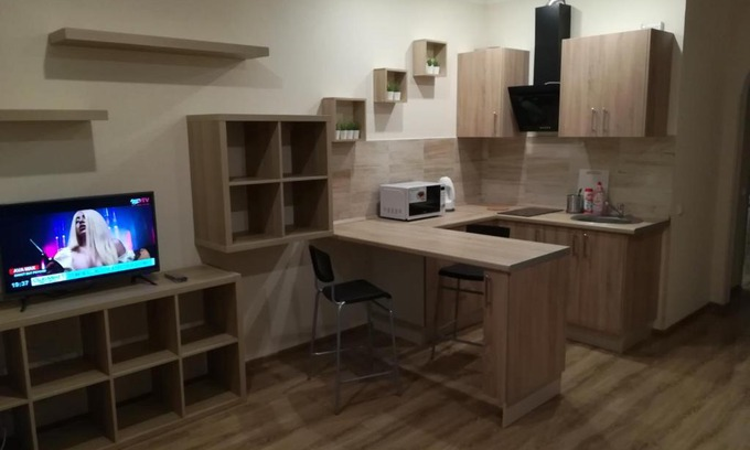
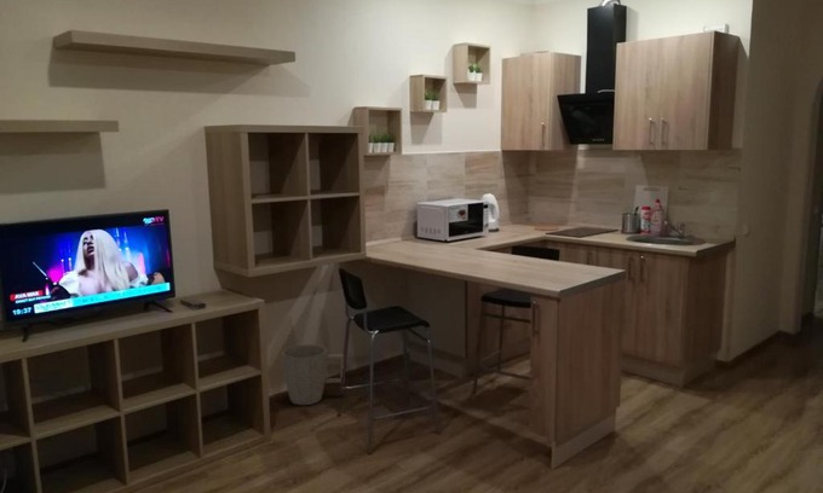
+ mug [280,343,346,406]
